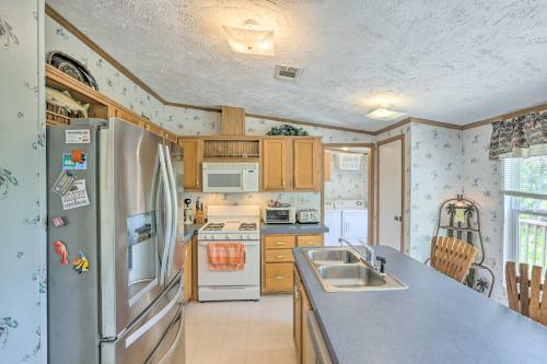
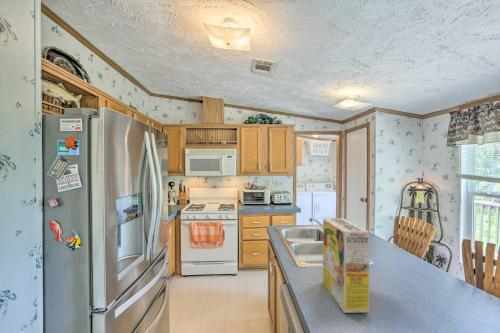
+ cereal box [322,217,370,314]
